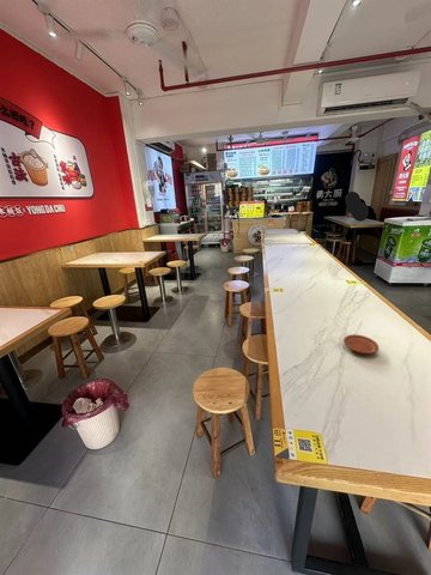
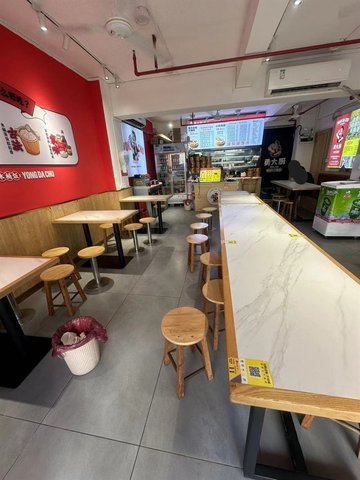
- plate [342,333,380,355]
